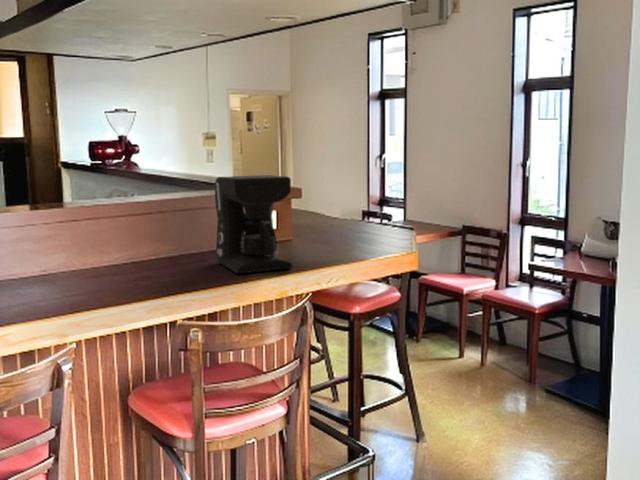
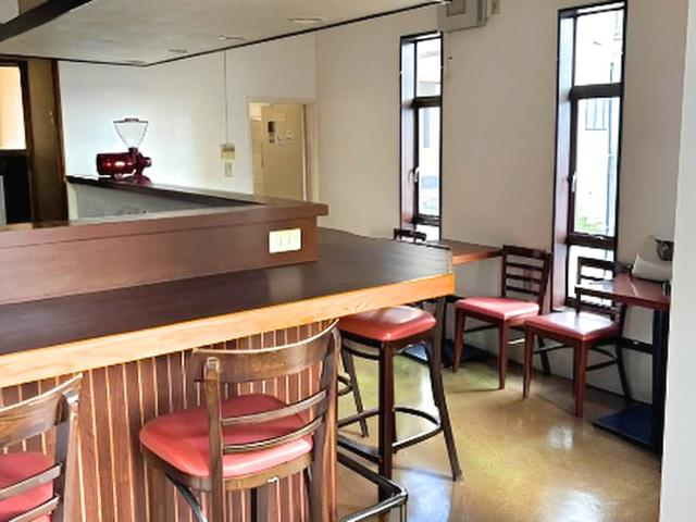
- coffee maker [214,174,293,274]
